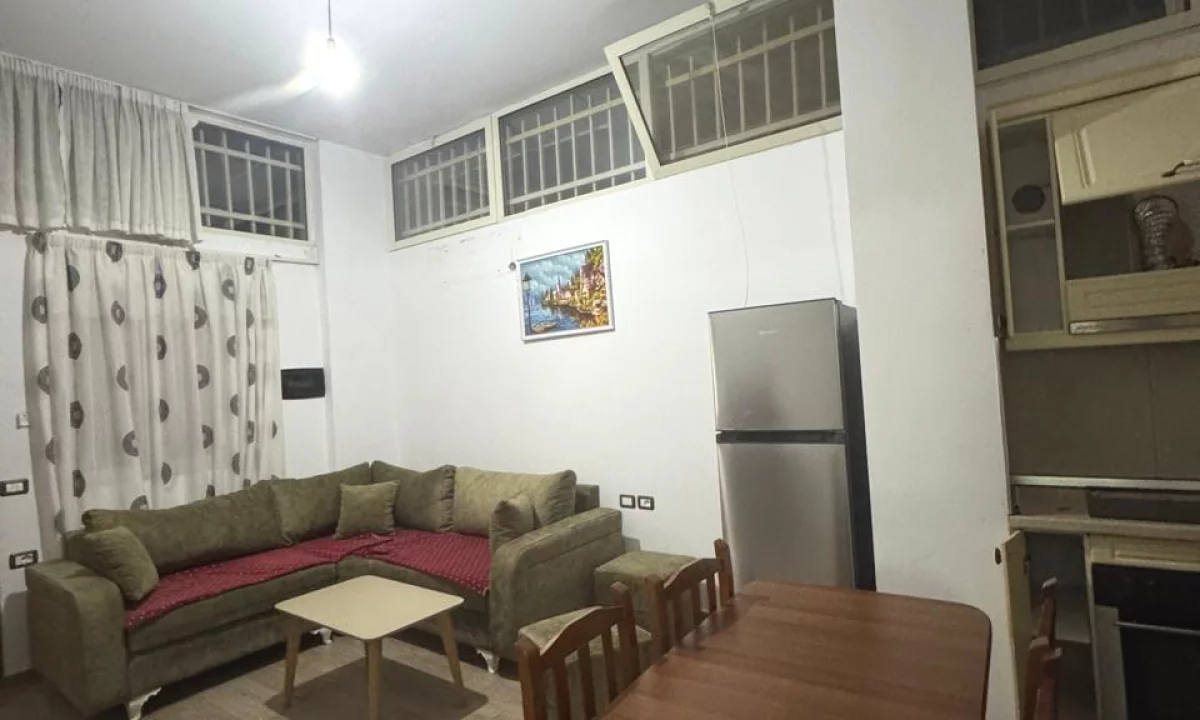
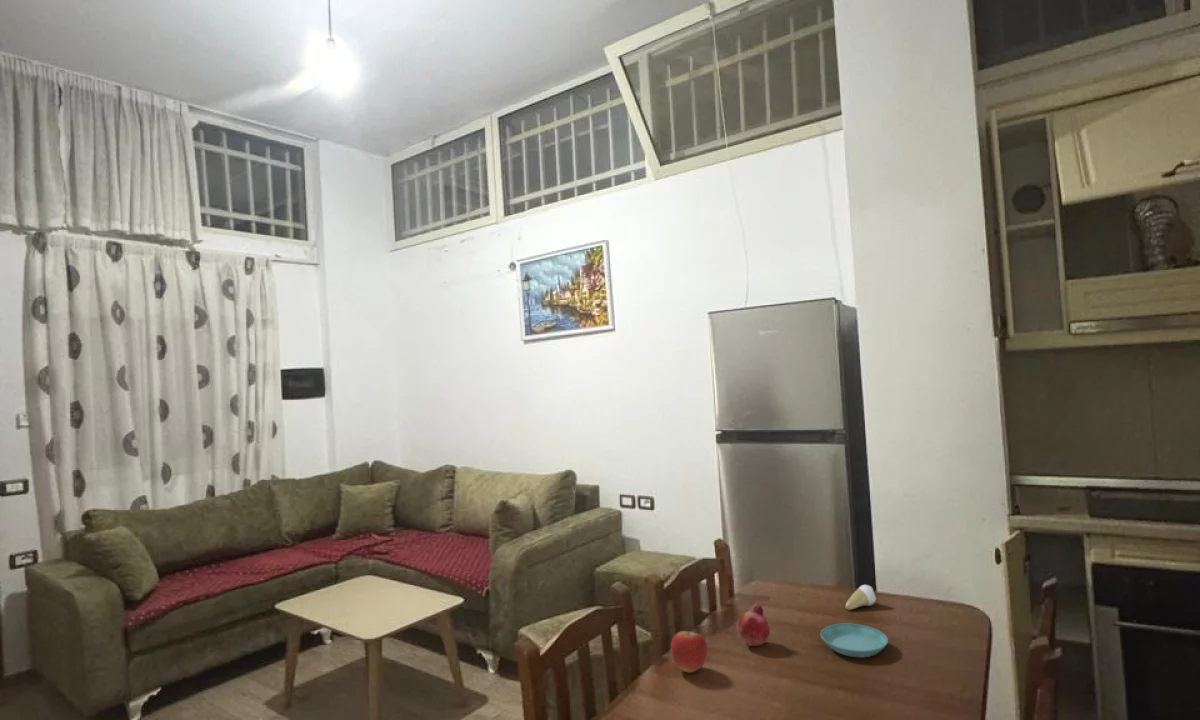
+ fruit [736,603,771,647]
+ apple [670,623,709,674]
+ saucer [820,623,889,658]
+ tooth [844,584,877,611]
